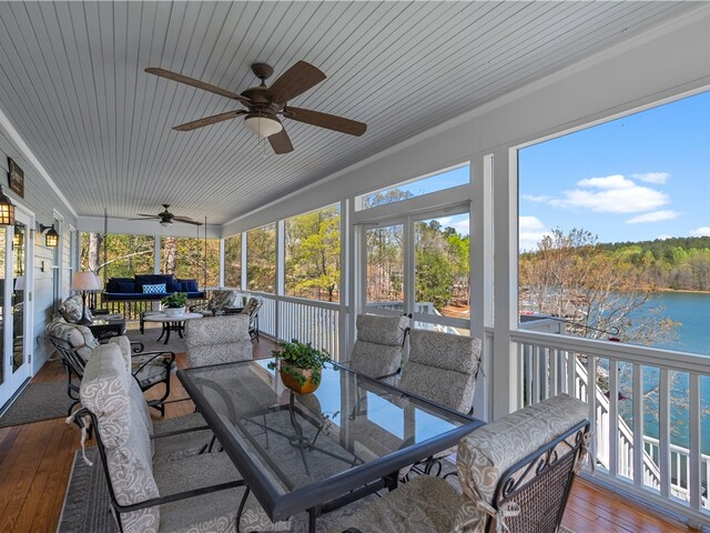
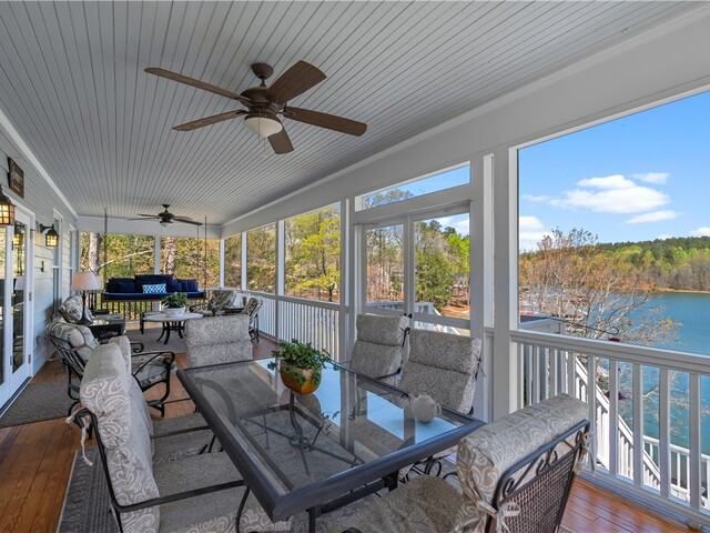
+ teapot [407,391,443,423]
